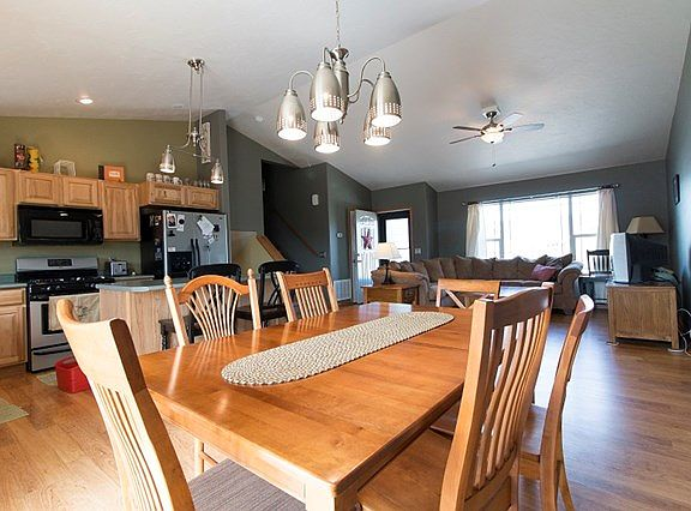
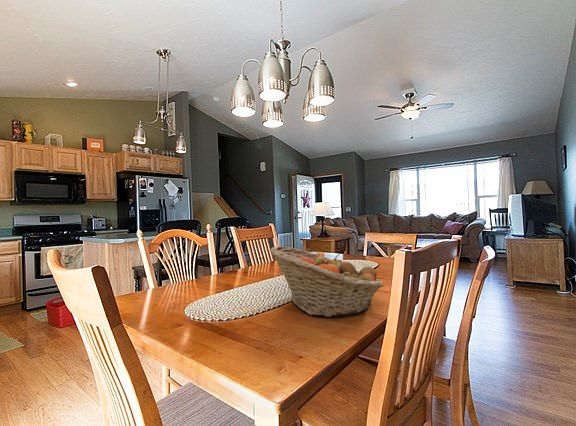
+ fruit basket [269,245,384,318]
